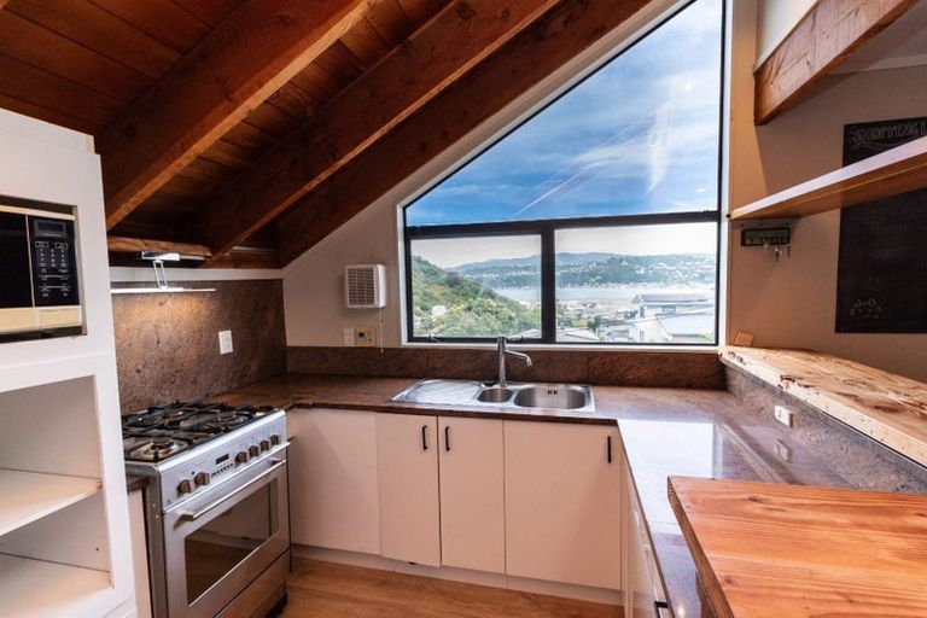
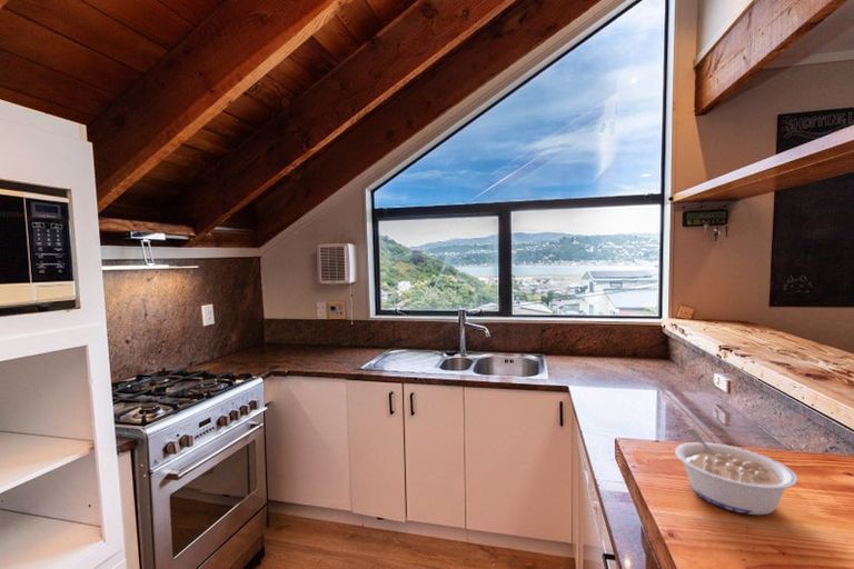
+ legume [674,427,798,516]
